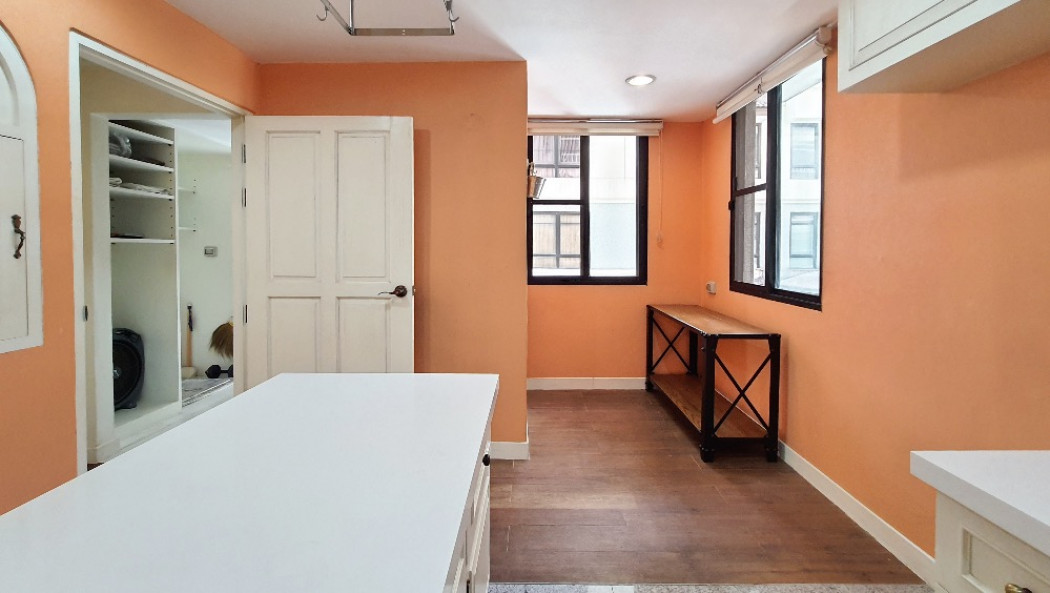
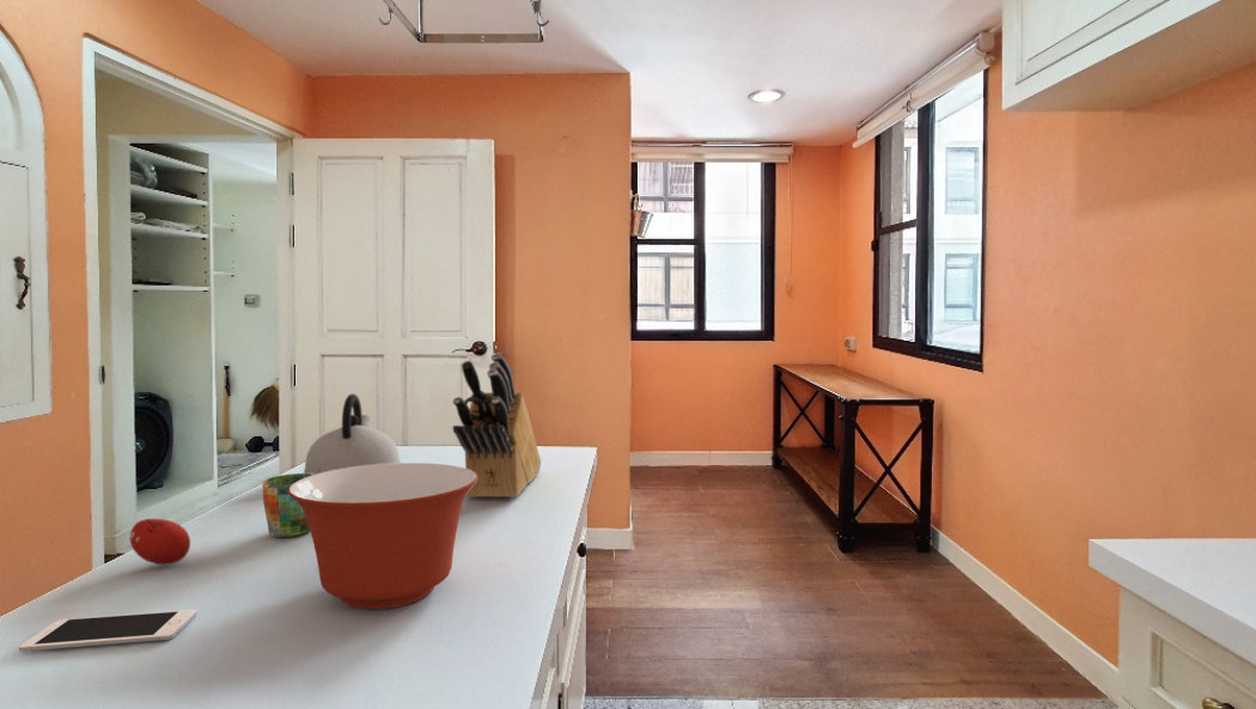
+ kettle [303,392,401,475]
+ mug [262,472,313,538]
+ knife block [451,352,542,500]
+ mixing bowl [288,462,477,610]
+ cell phone [18,609,197,653]
+ fruit [129,518,191,567]
